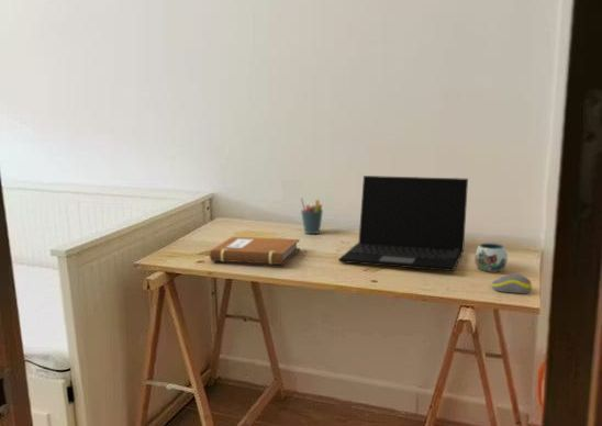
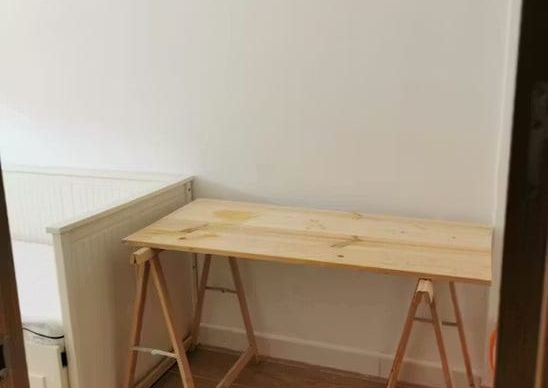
- computer mouse [490,273,533,294]
- mug [473,243,509,272]
- notebook [208,236,301,266]
- pen holder [300,197,324,235]
- laptop [337,175,469,272]
